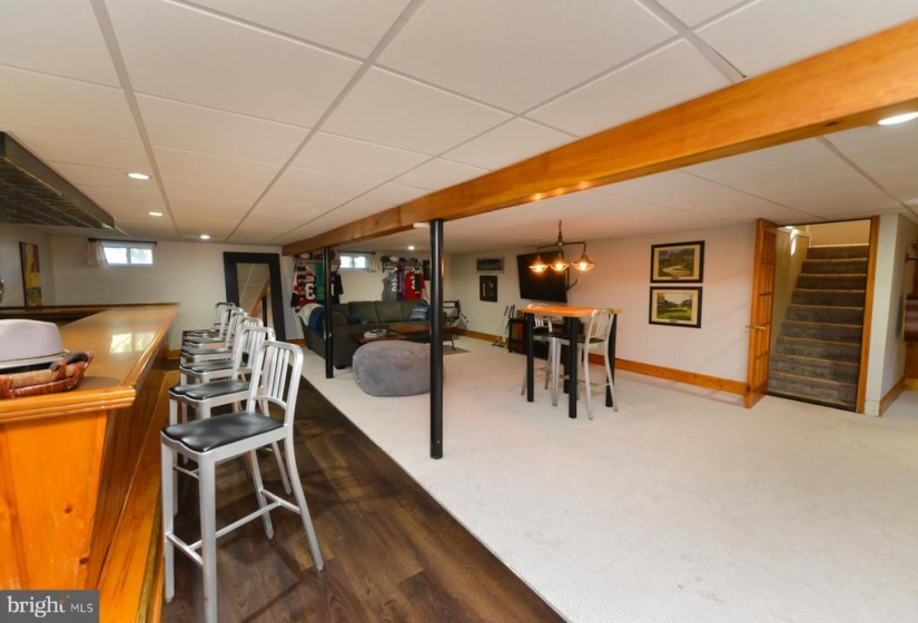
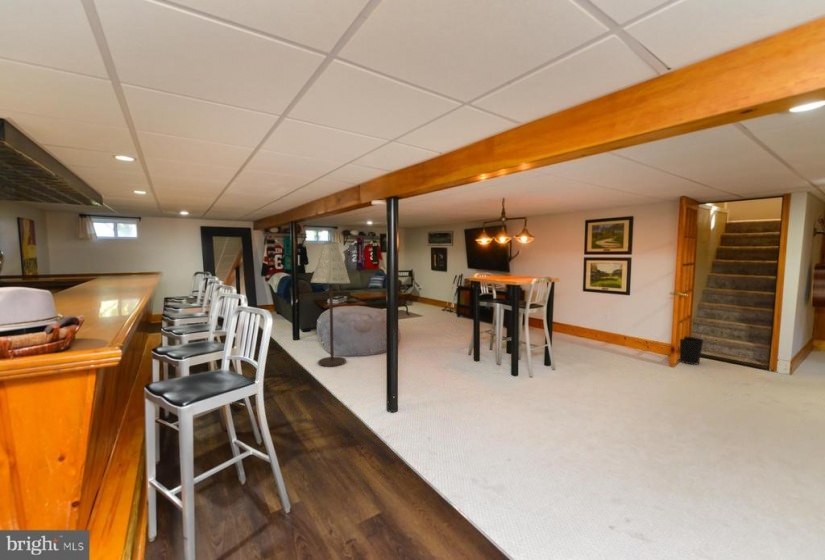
+ floor lamp [310,241,351,368]
+ wastebasket [678,335,705,366]
